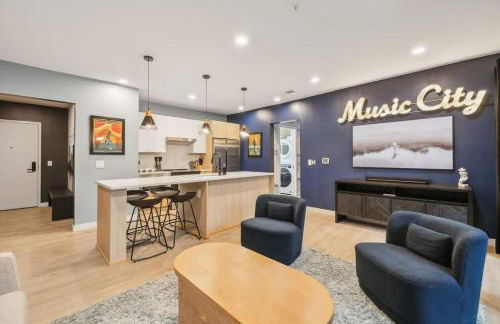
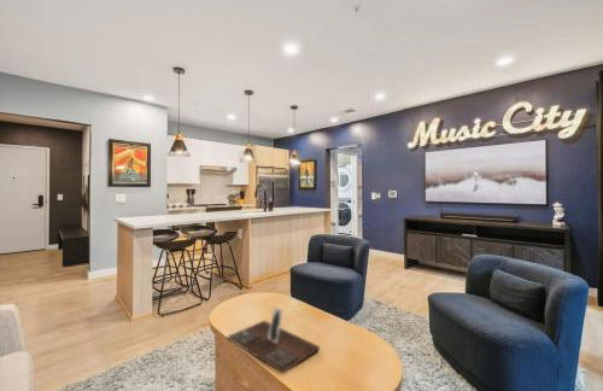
+ decorative tray [227,305,321,374]
